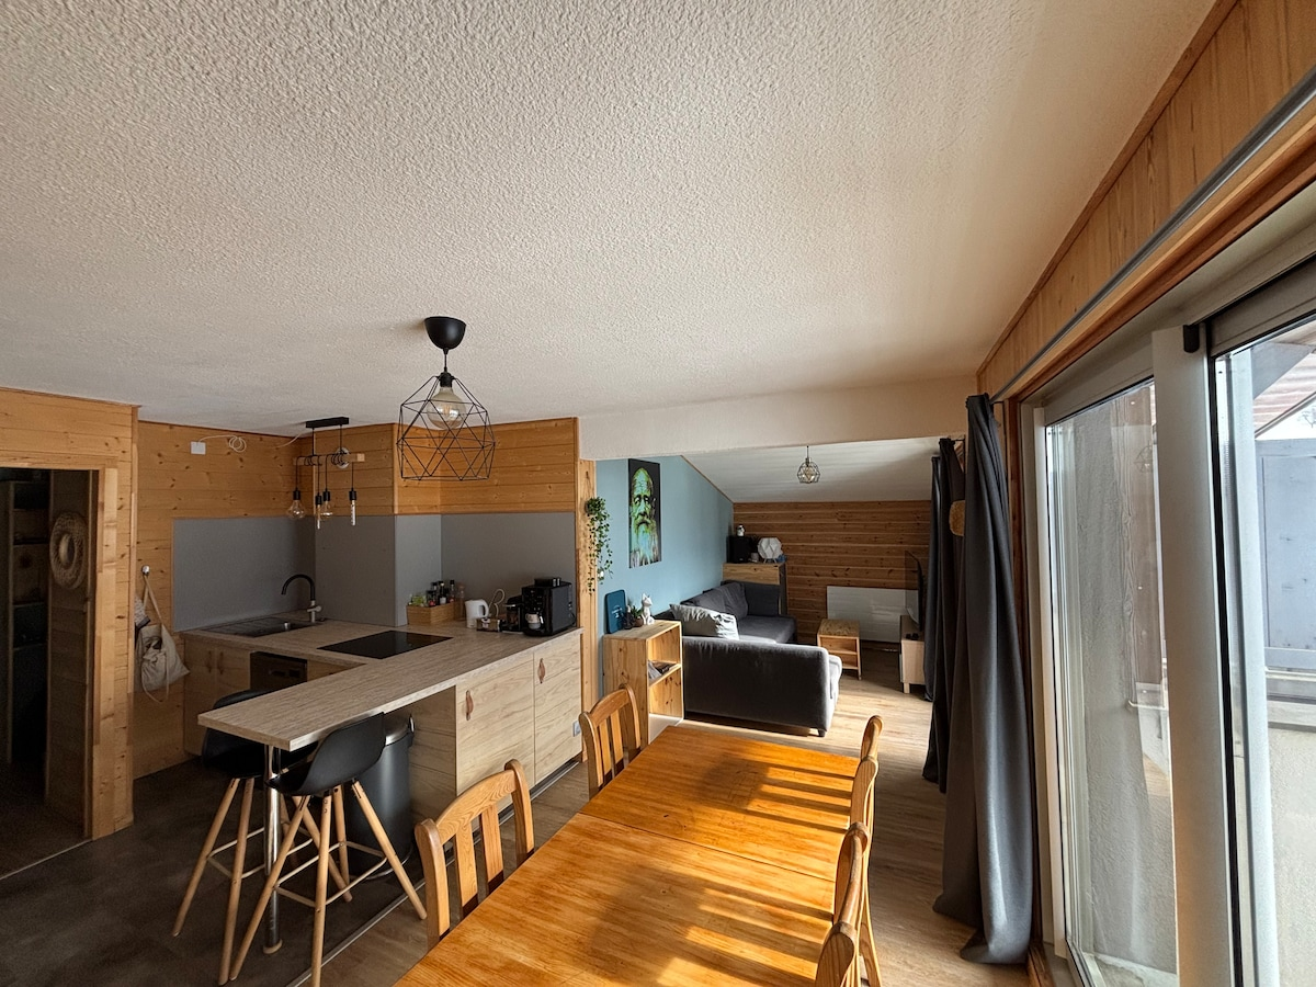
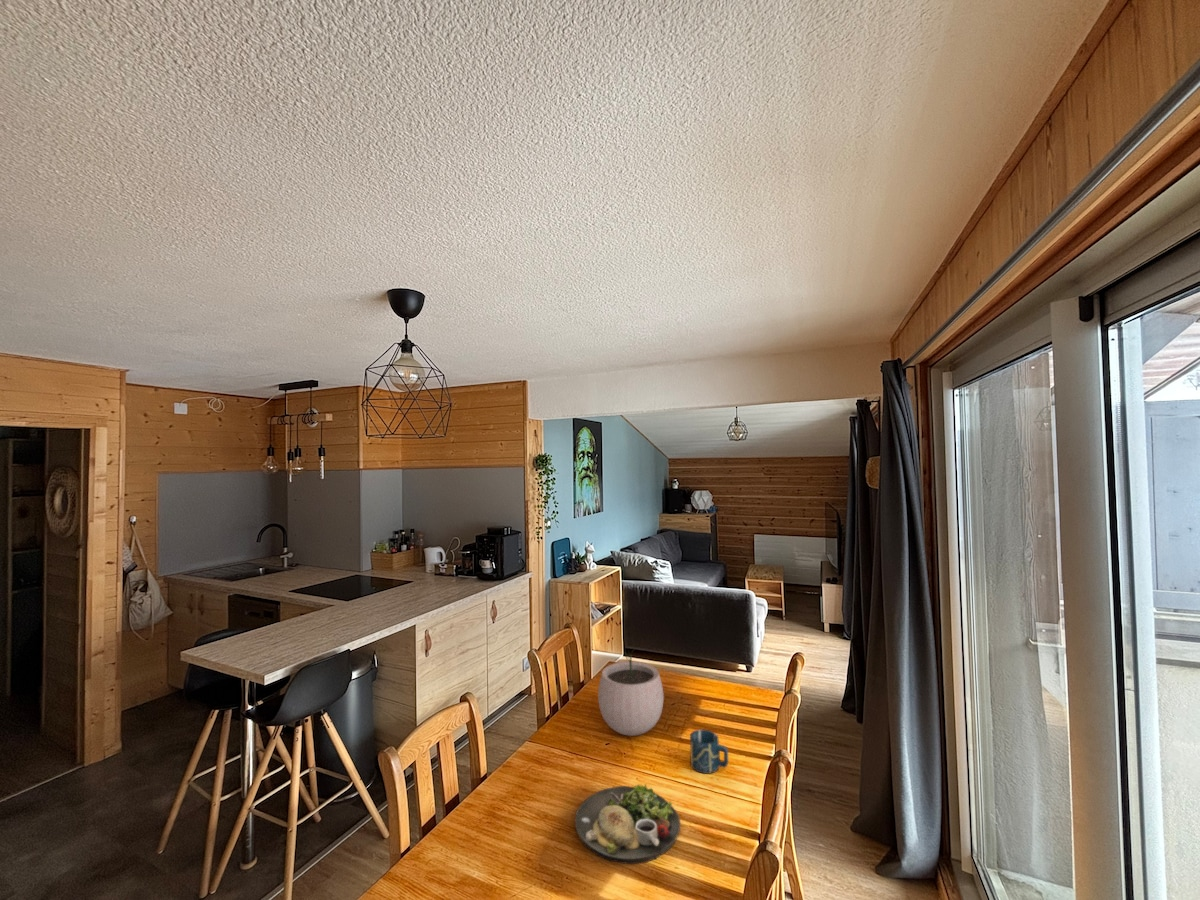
+ cup [689,729,729,775]
+ plant pot [597,647,665,737]
+ dinner plate [574,783,681,865]
